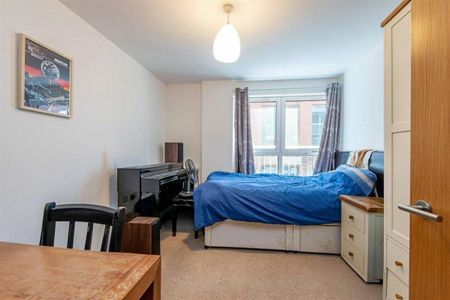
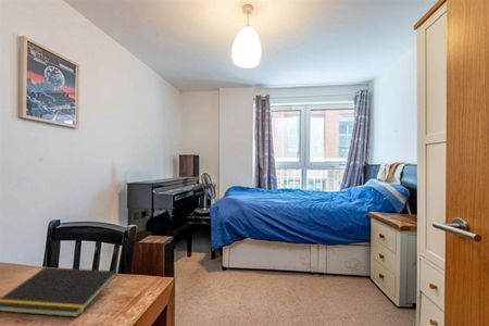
+ notepad [0,266,118,318]
